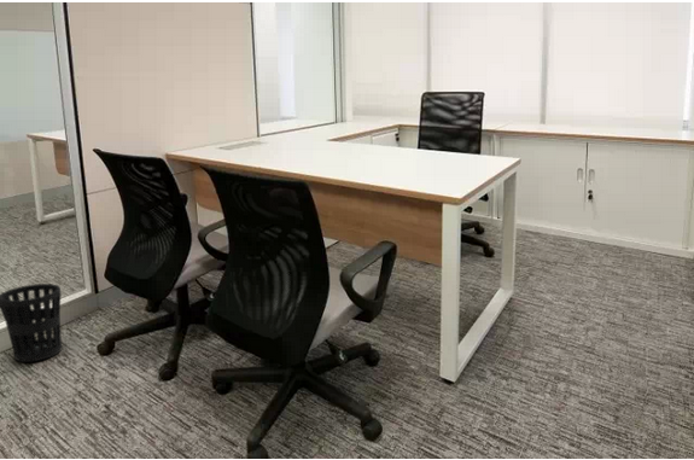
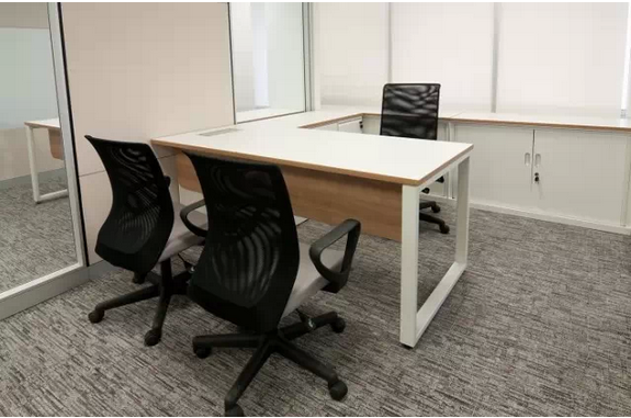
- wastebasket [0,283,63,363]
